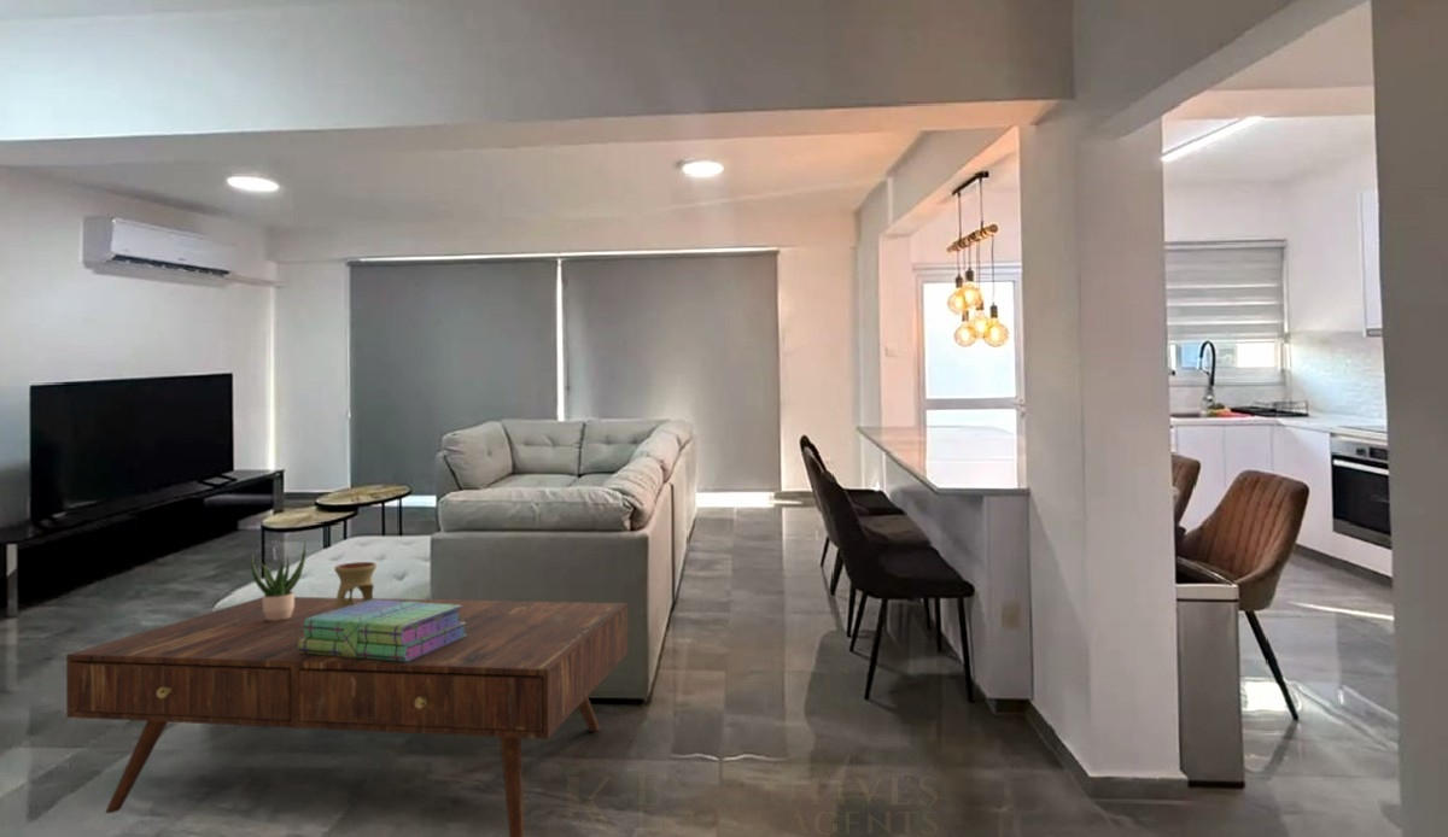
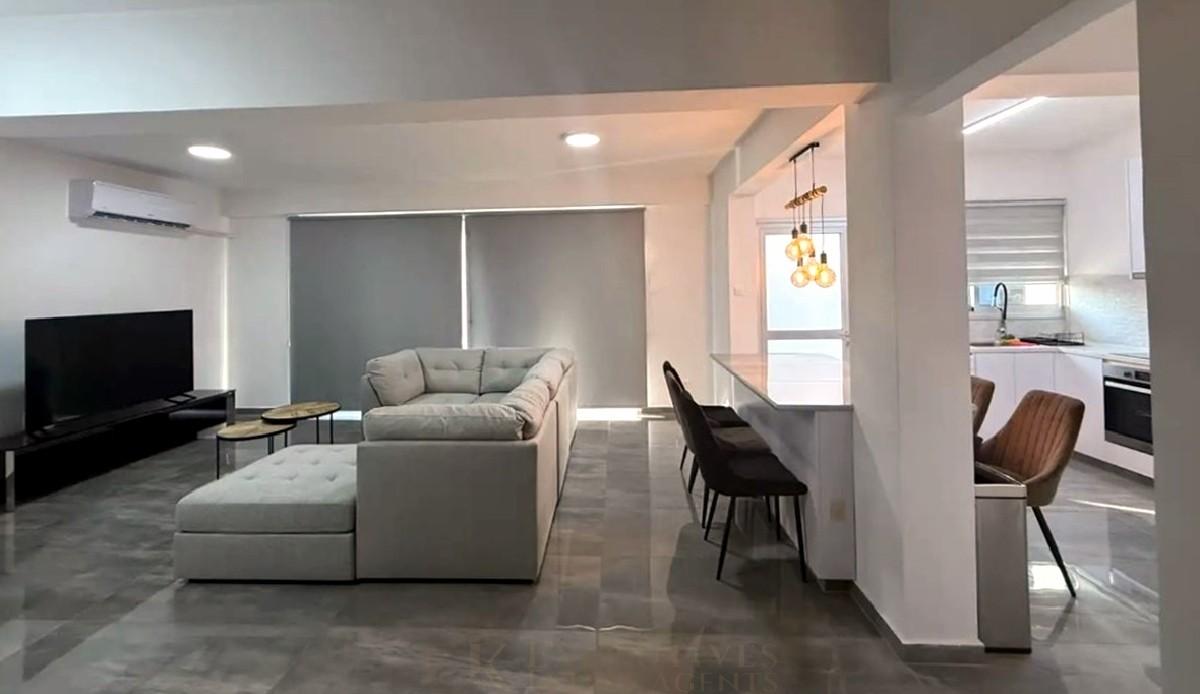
- coffee table [65,596,629,837]
- stack of books [298,599,467,662]
- potted plant [250,539,306,621]
- oil burner [333,561,378,610]
